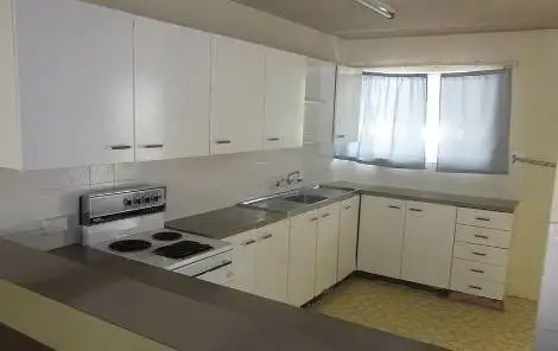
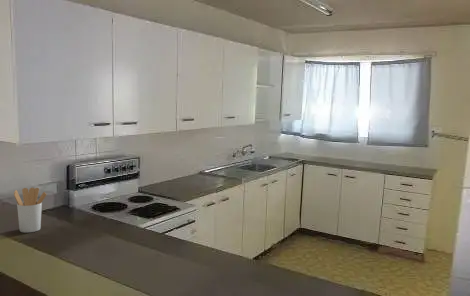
+ utensil holder [13,187,48,234]
